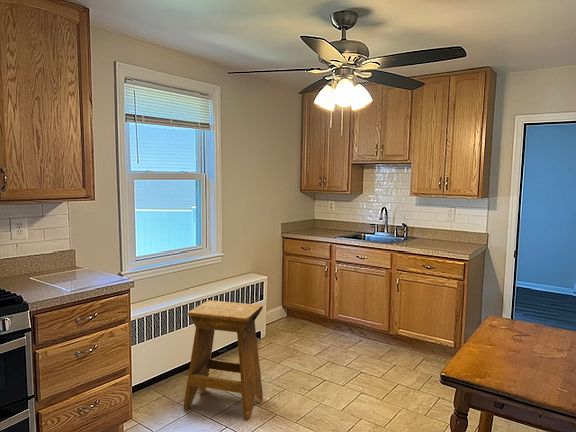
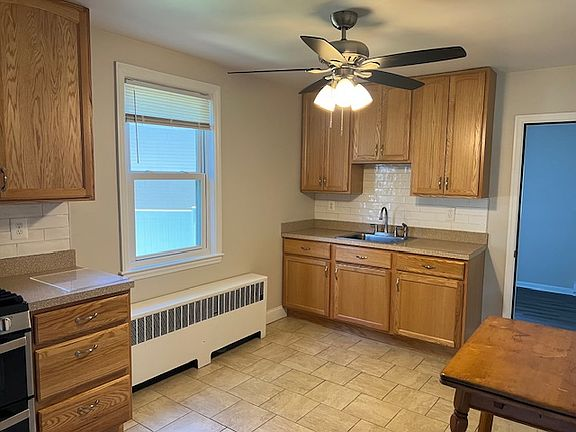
- stool [183,300,264,422]
